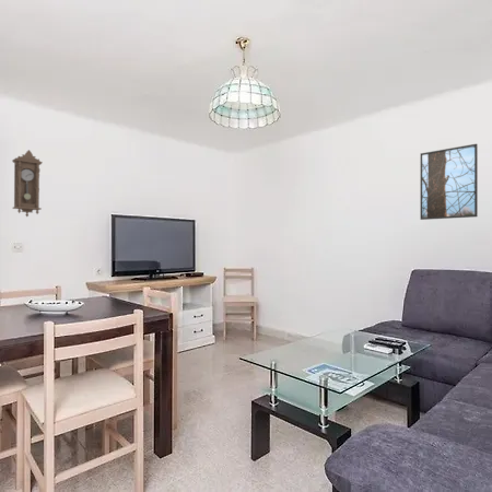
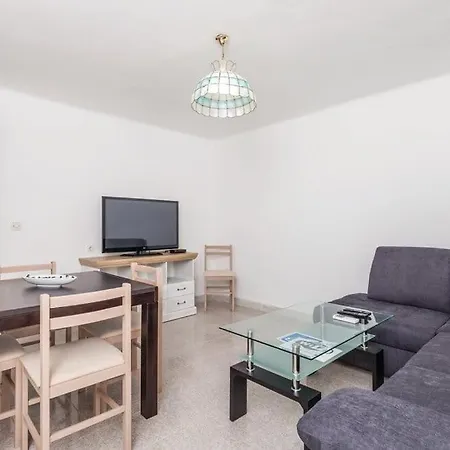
- pendulum clock [12,149,44,218]
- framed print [420,143,479,221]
